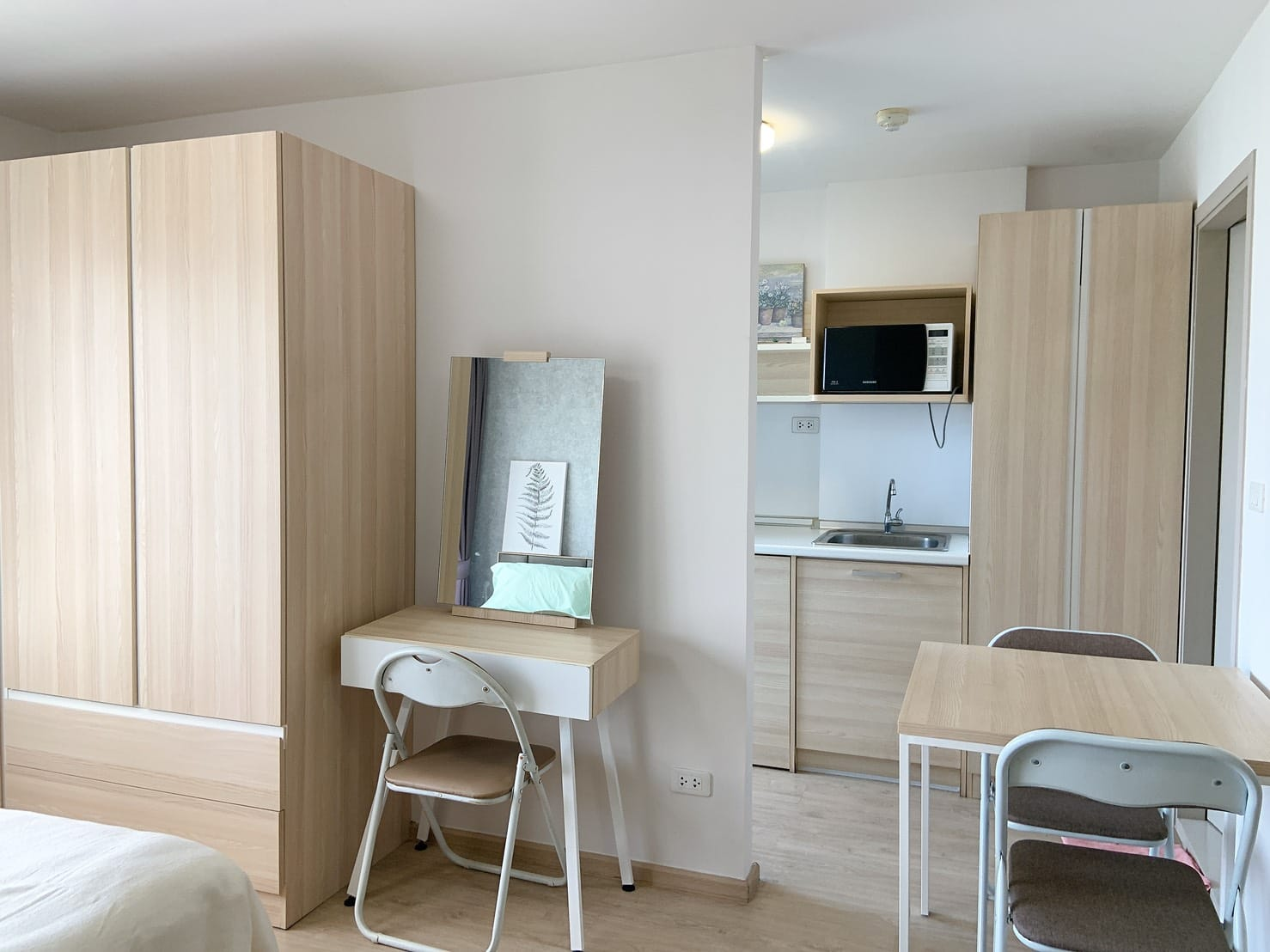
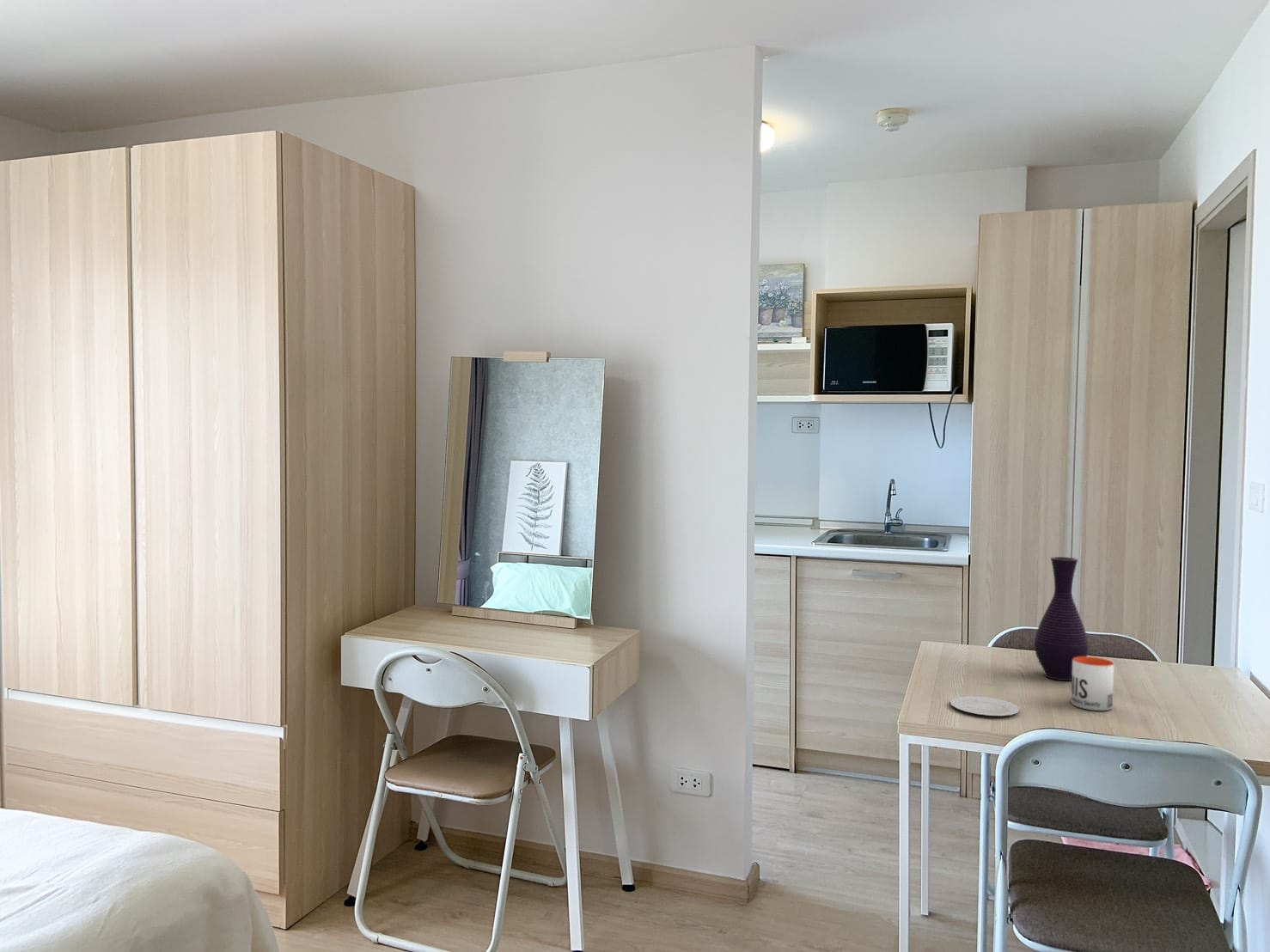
+ vase [1034,556,1090,681]
+ plate [949,695,1020,717]
+ mug [1071,656,1115,711]
